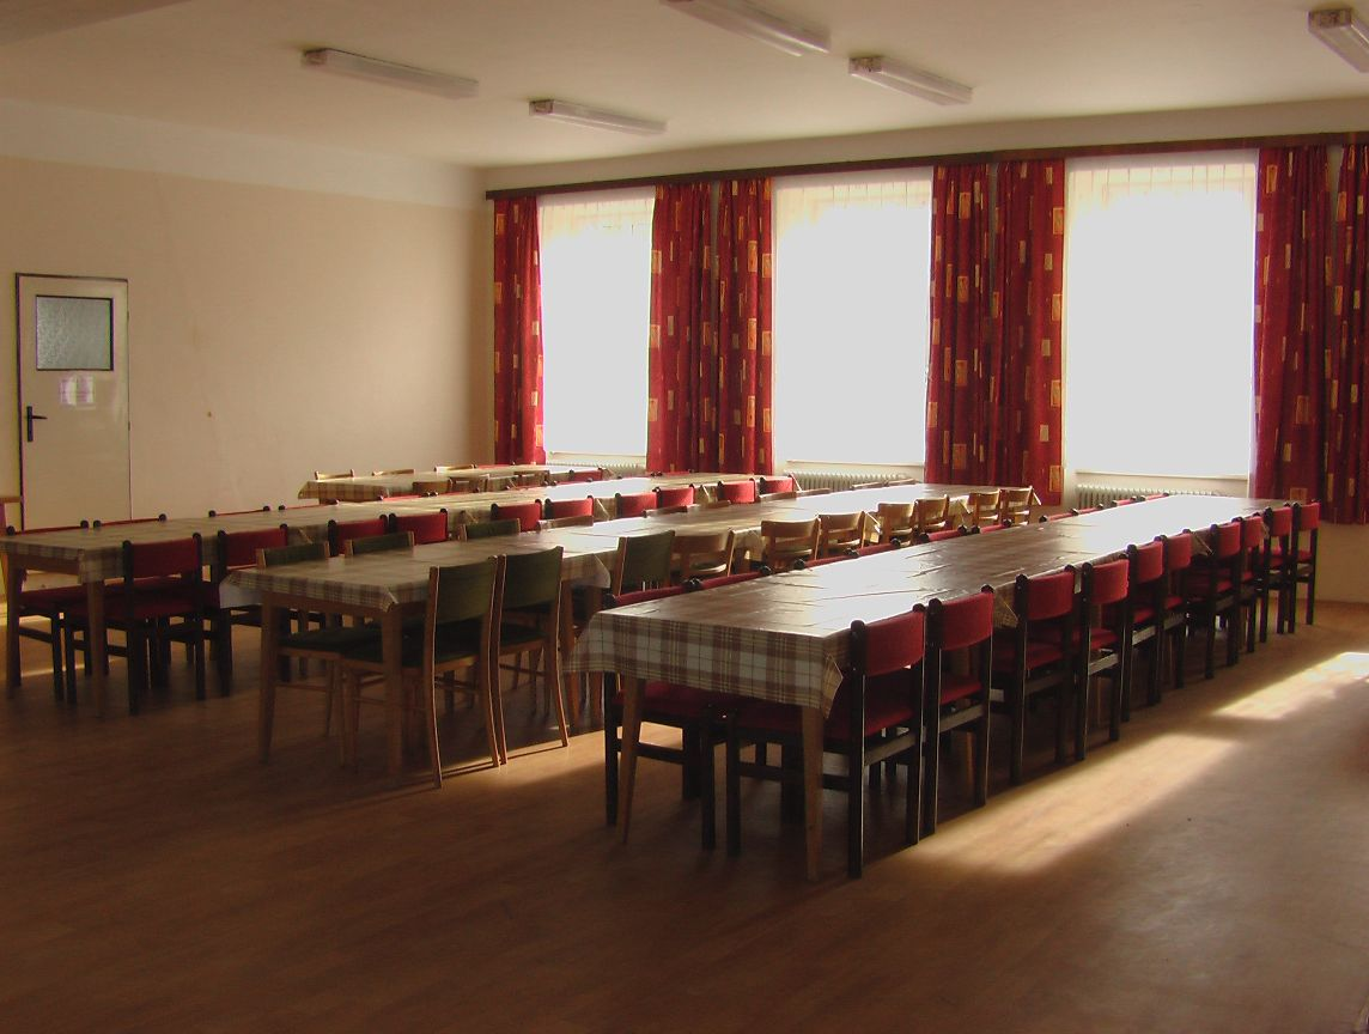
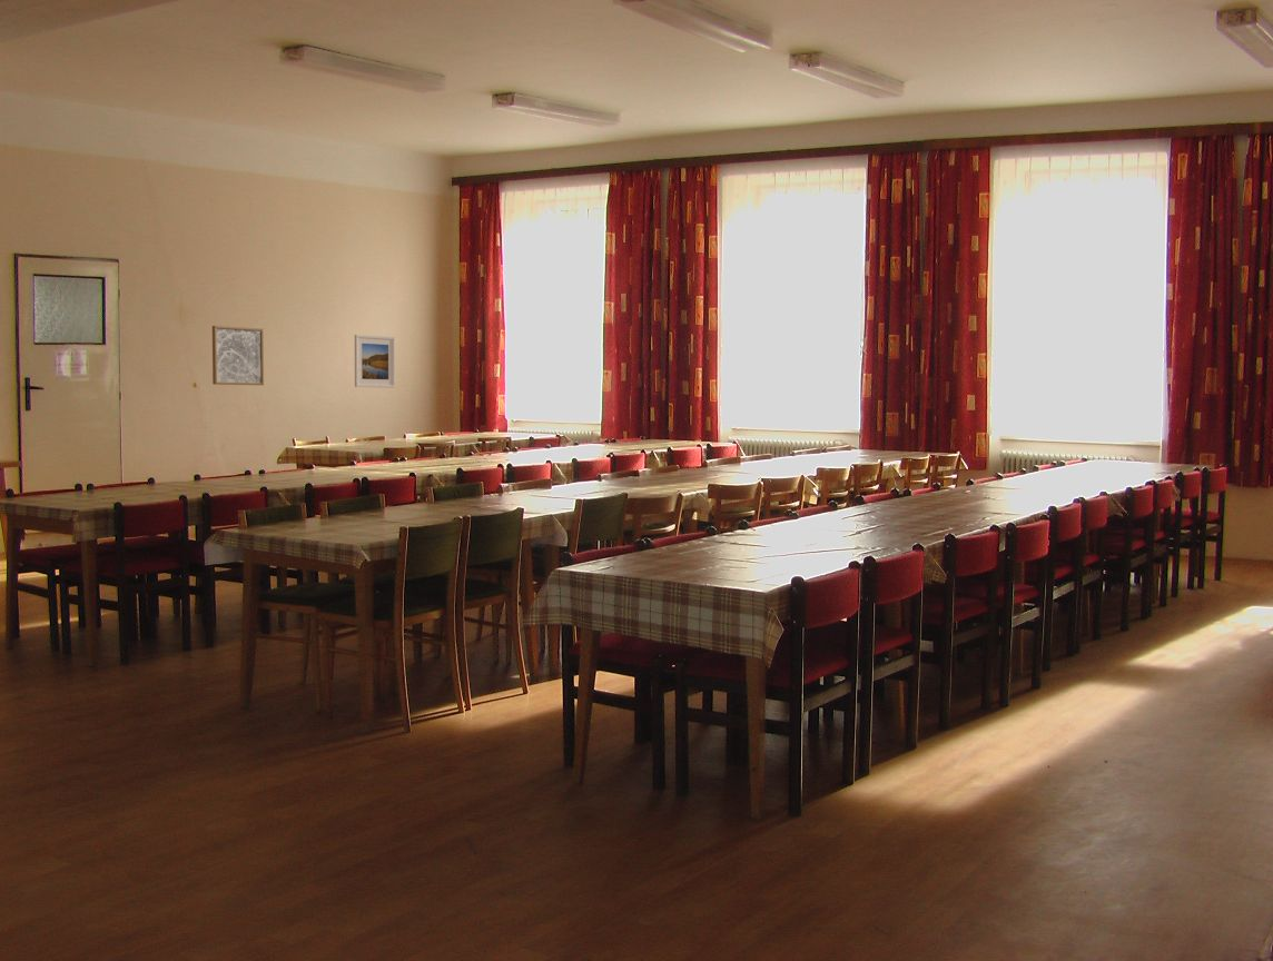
+ wall art [211,325,265,386]
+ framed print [354,334,396,389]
